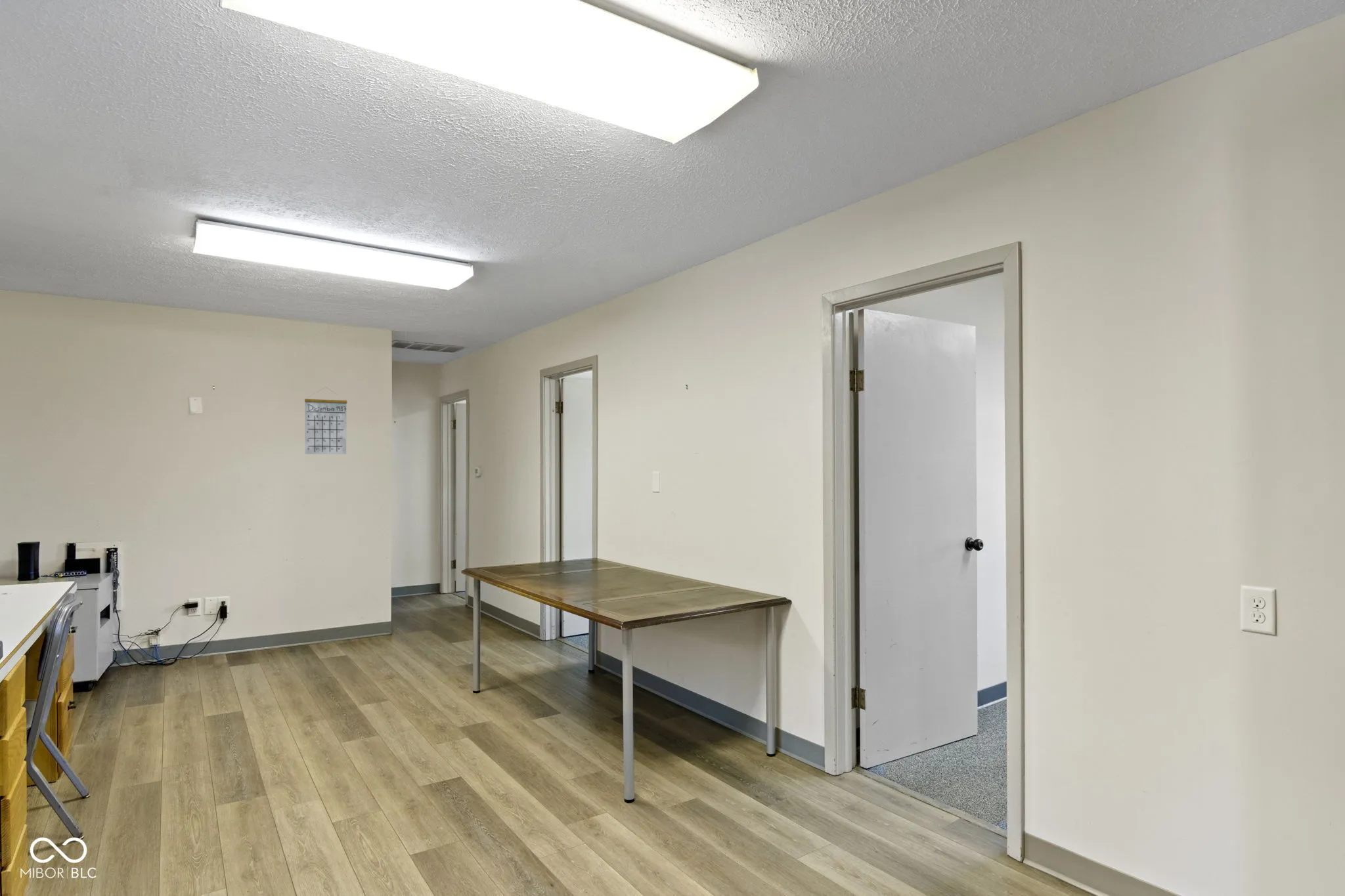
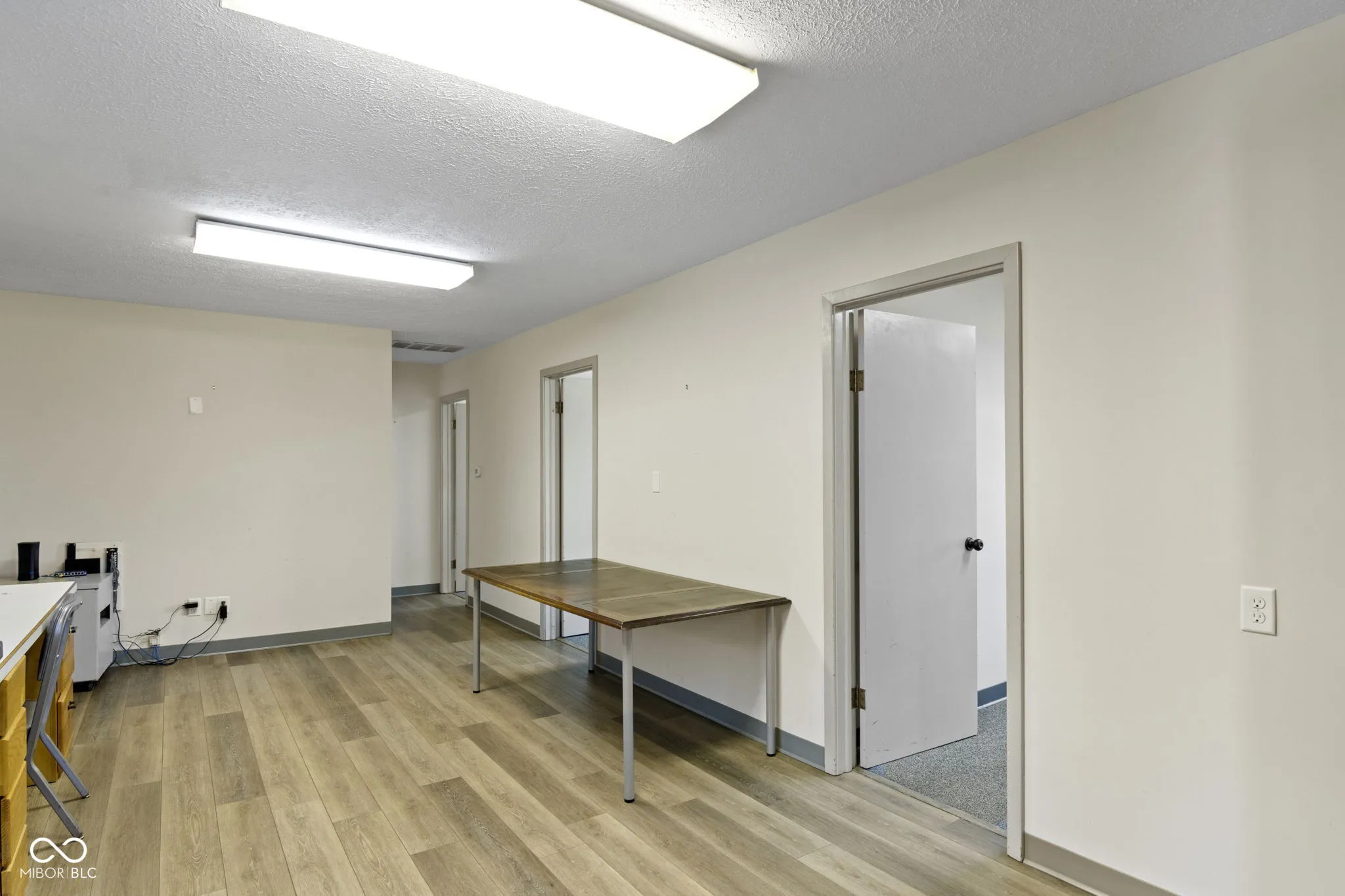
- calendar [304,387,347,455]
